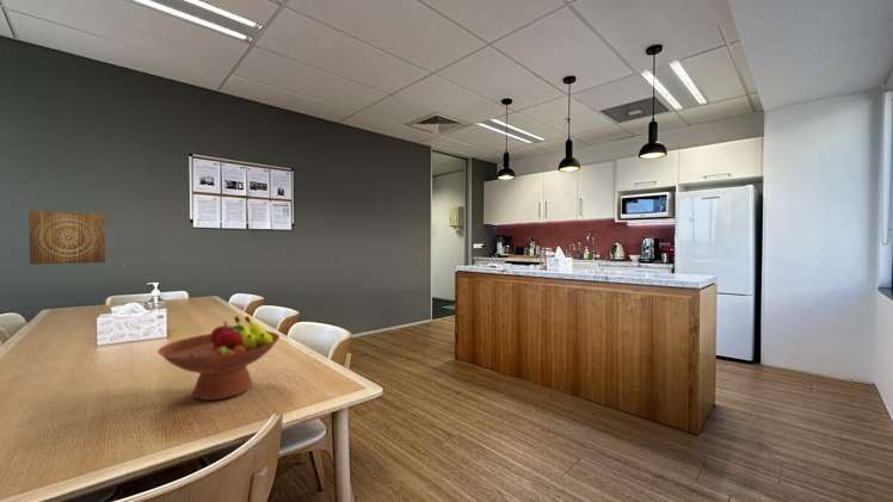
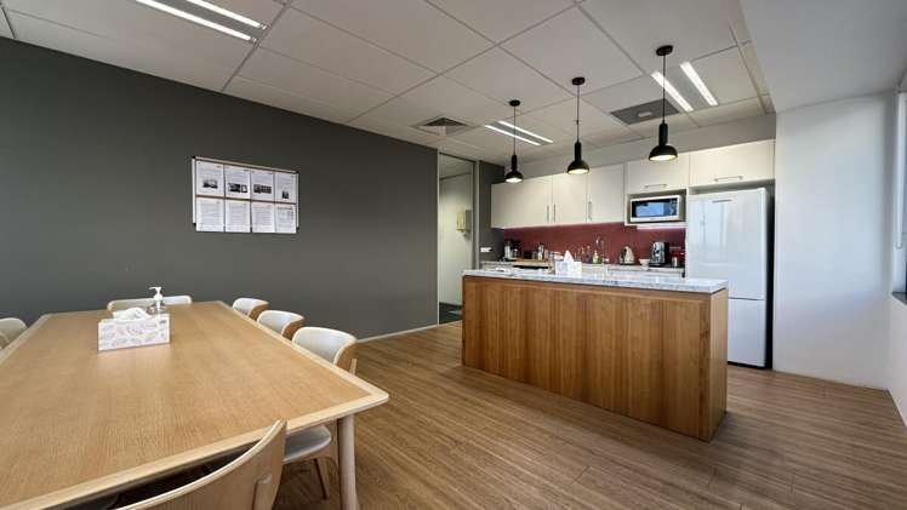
- wall art [27,210,106,266]
- fruit bowl [156,315,281,402]
